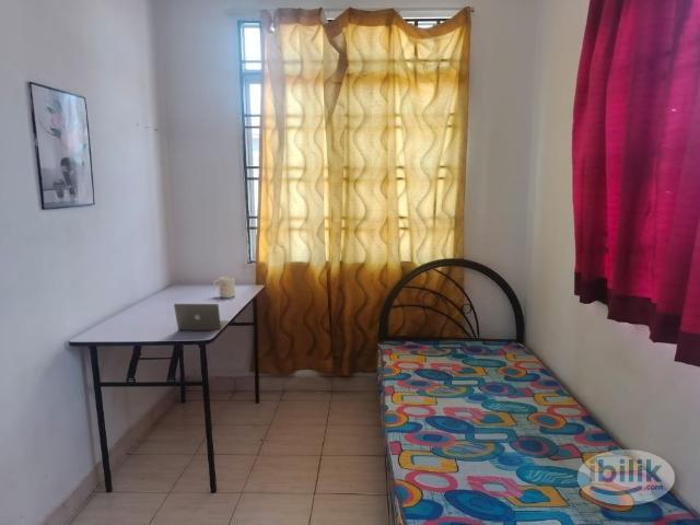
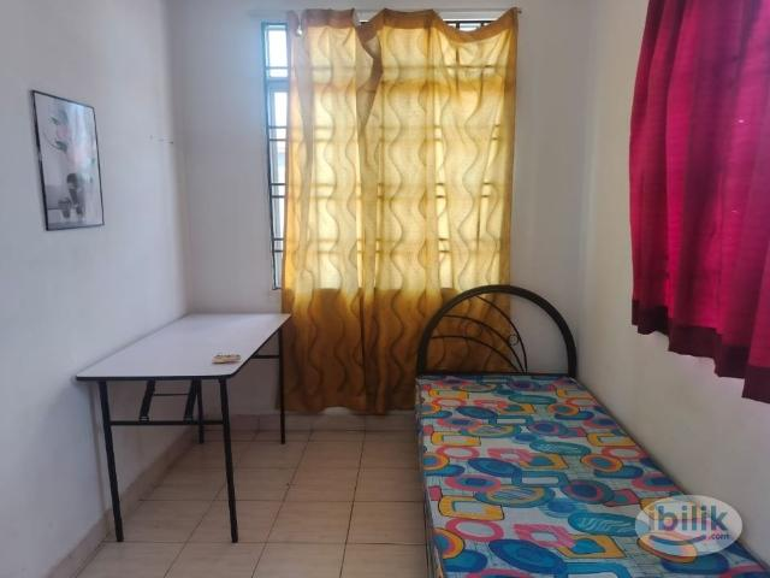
- mug [212,276,236,299]
- laptop [173,303,230,331]
